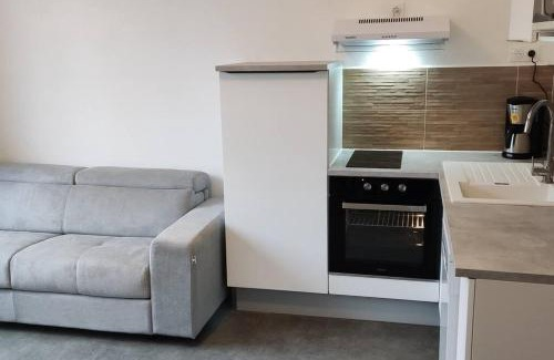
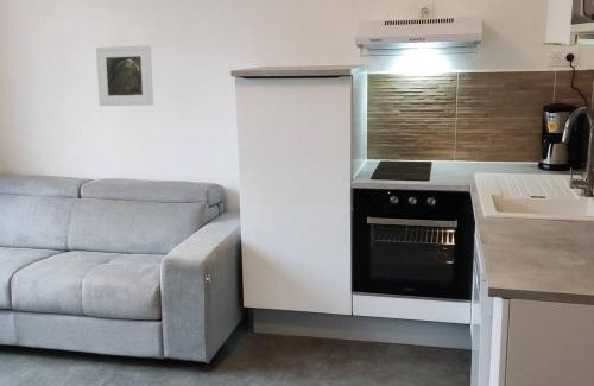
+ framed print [95,44,154,107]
